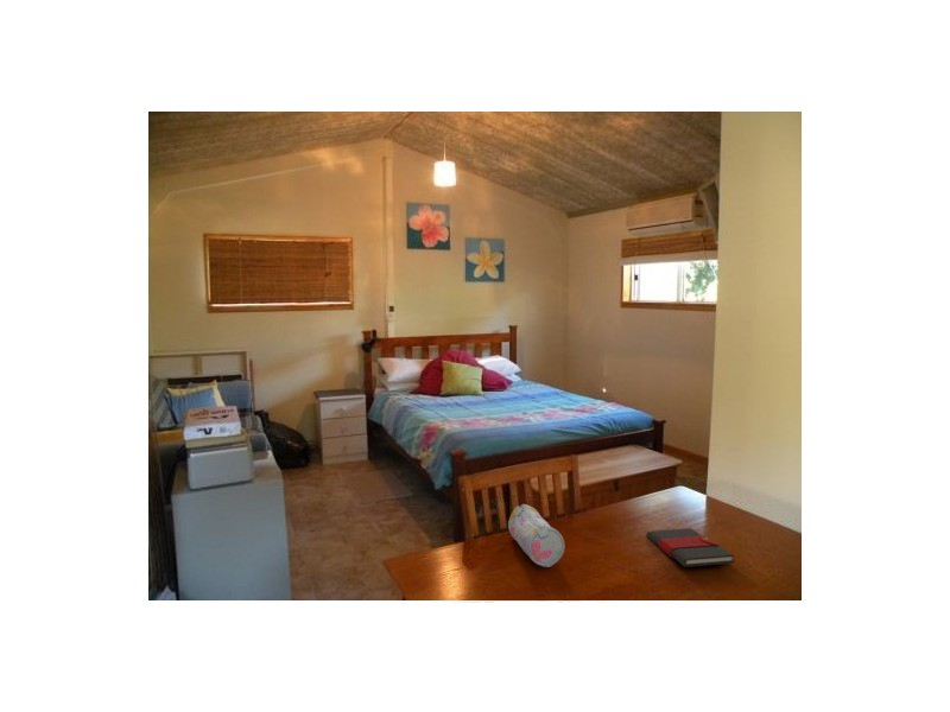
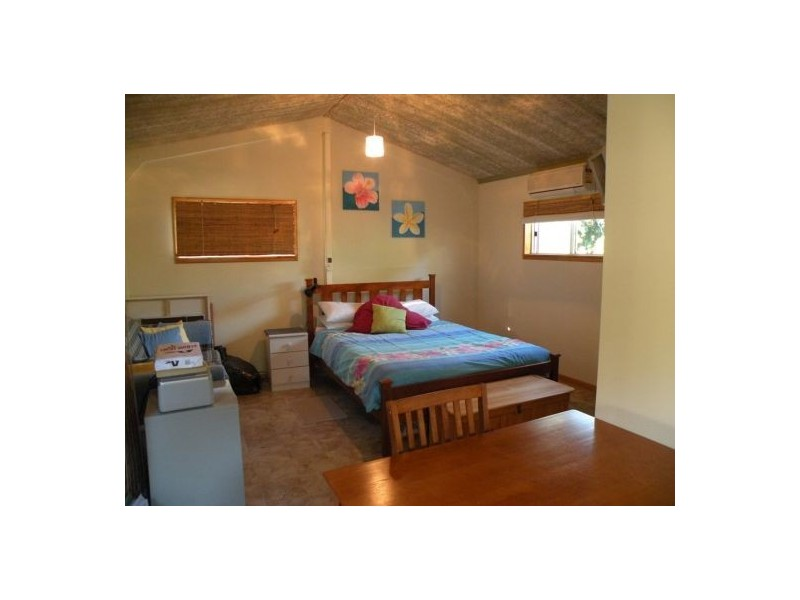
- book [645,527,736,568]
- pencil case [507,503,565,568]
